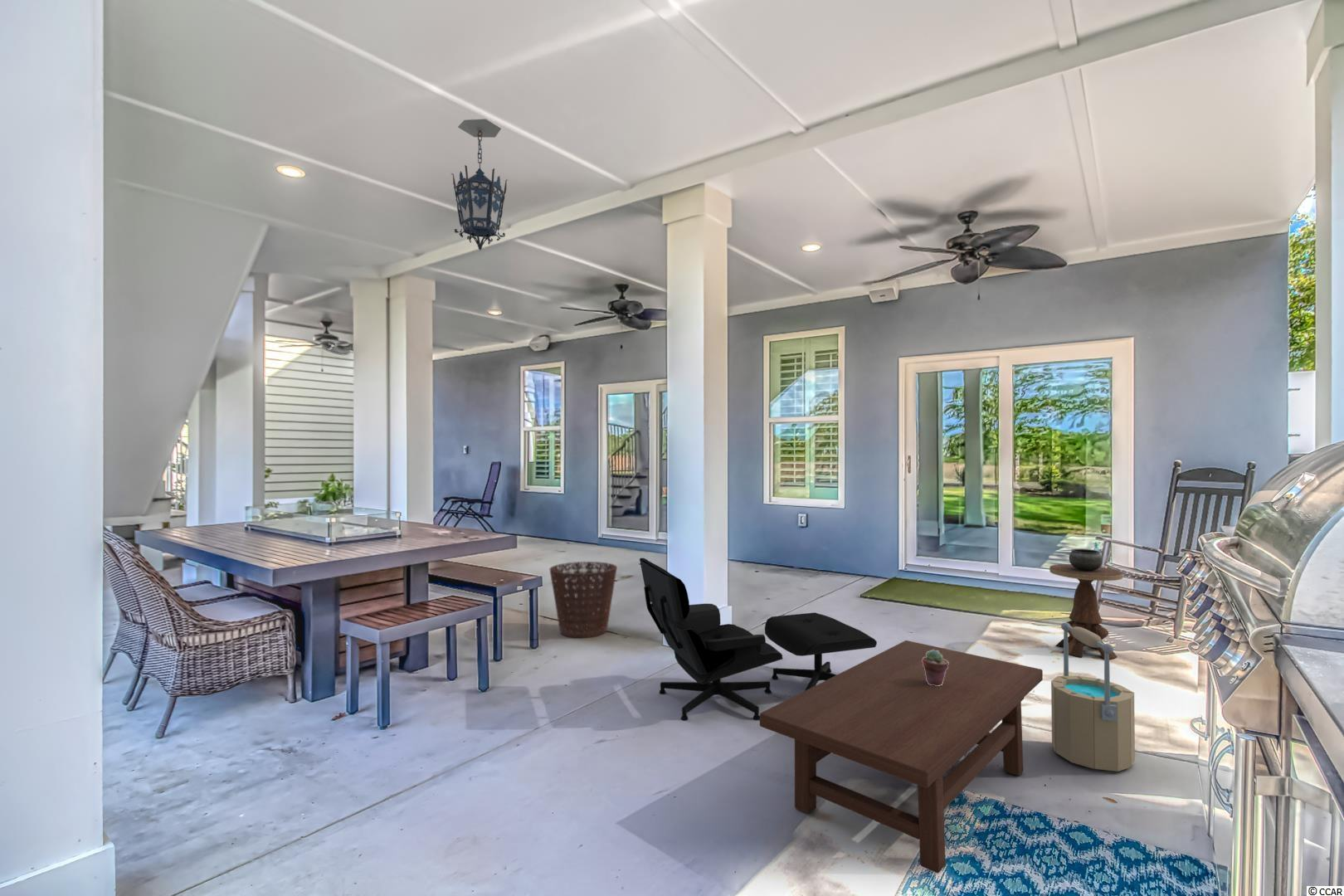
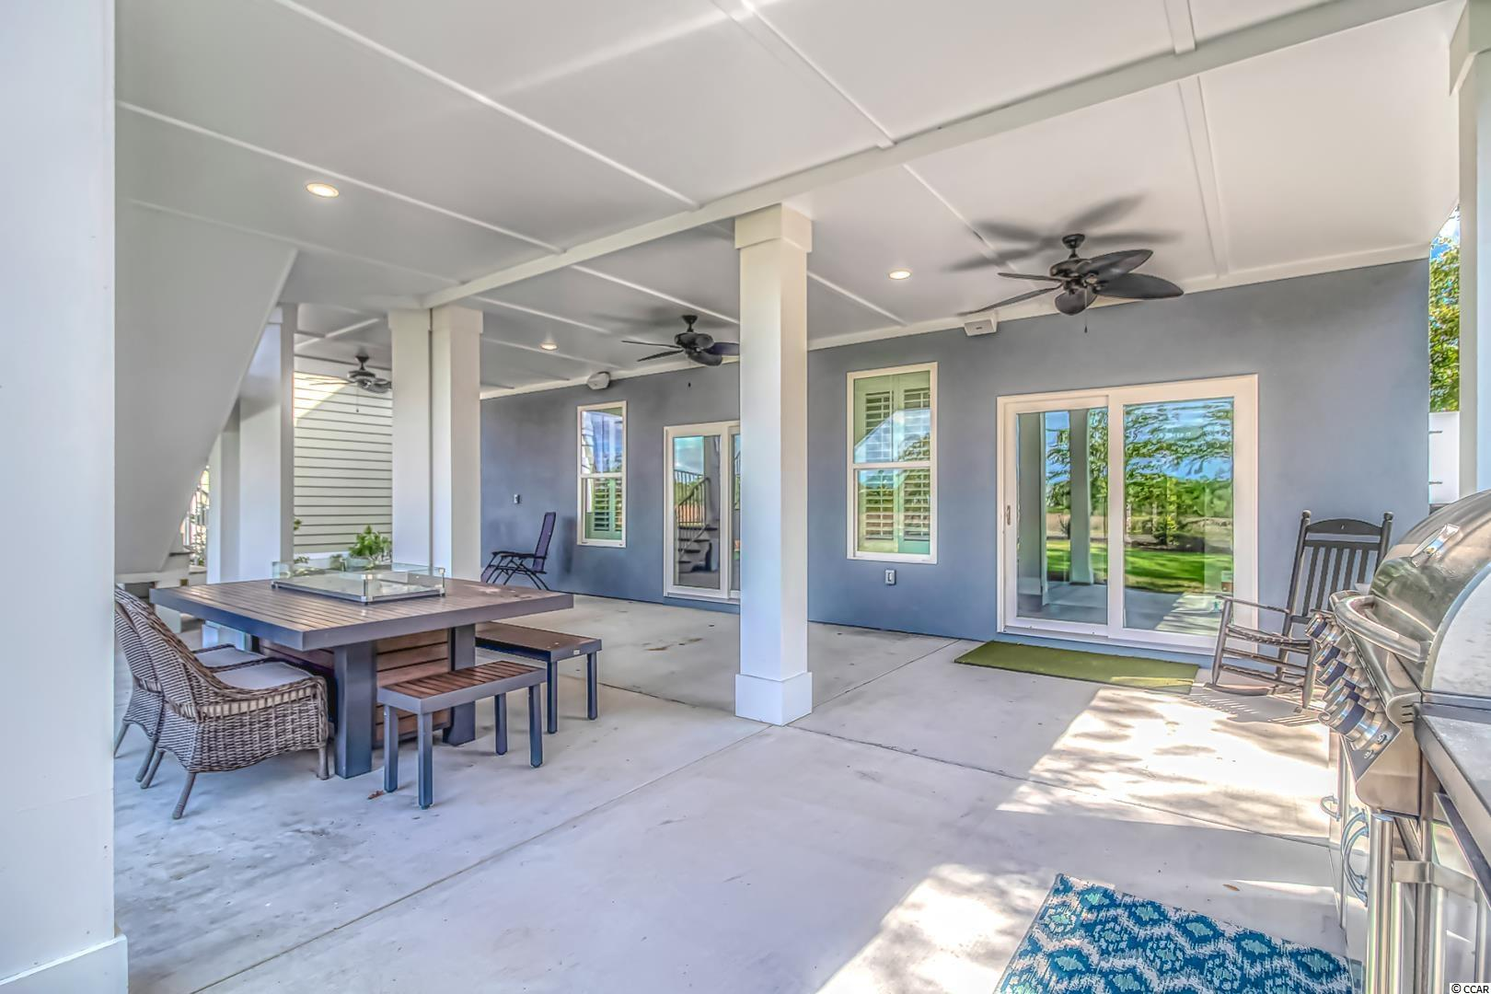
- potted succulent [922,650,949,686]
- bucket [1050,621,1136,772]
- basket [549,561,618,639]
- hanging lantern [450,118,508,251]
- coffee table [759,640,1044,874]
- side table [1049,548,1124,660]
- lounge chair [639,558,878,721]
